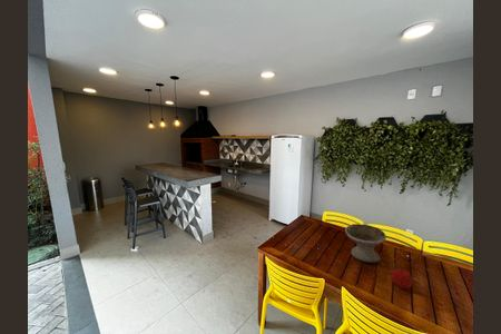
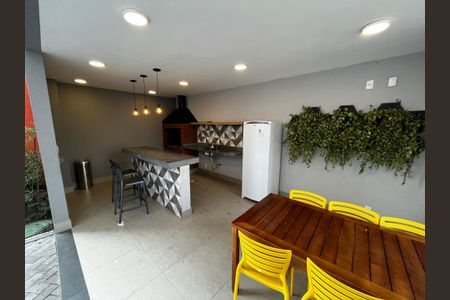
- fruit [390,268,413,289]
- bowl [344,223,387,264]
